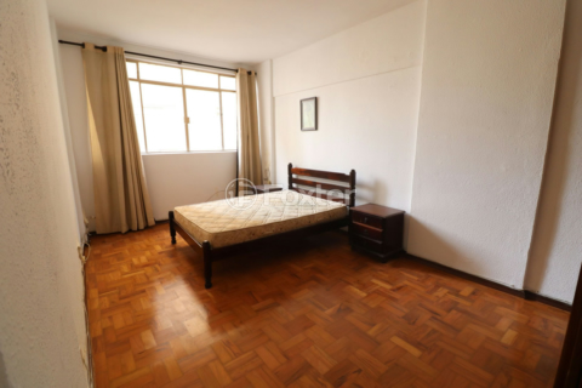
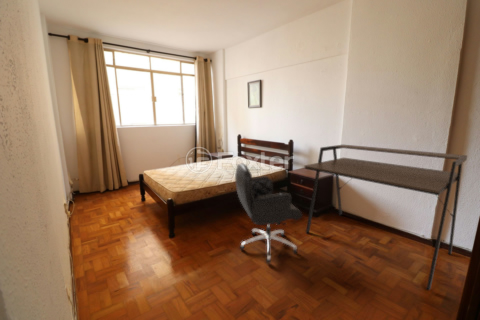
+ desk [303,144,468,291]
+ office chair [234,162,303,265]
